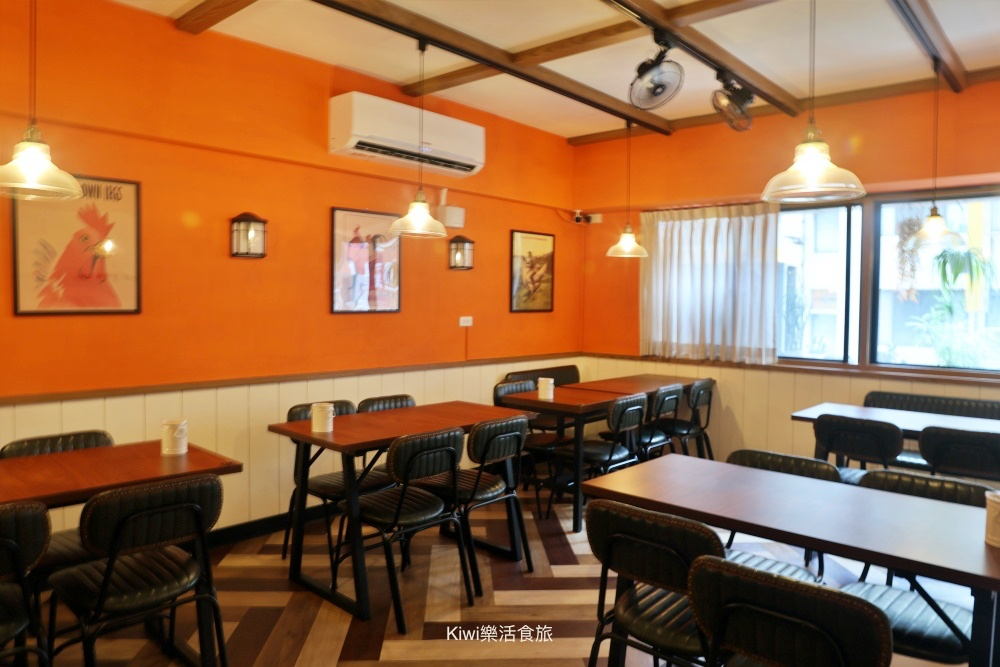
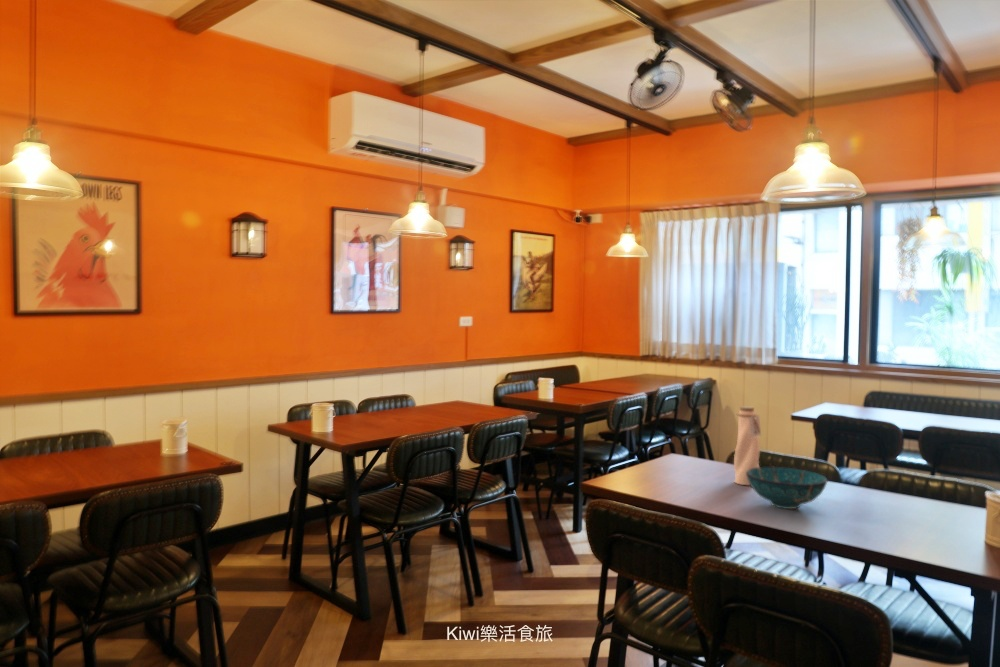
+ decorative bowl [746,466,829,510]
+ water bottle [733,405,762,486]
